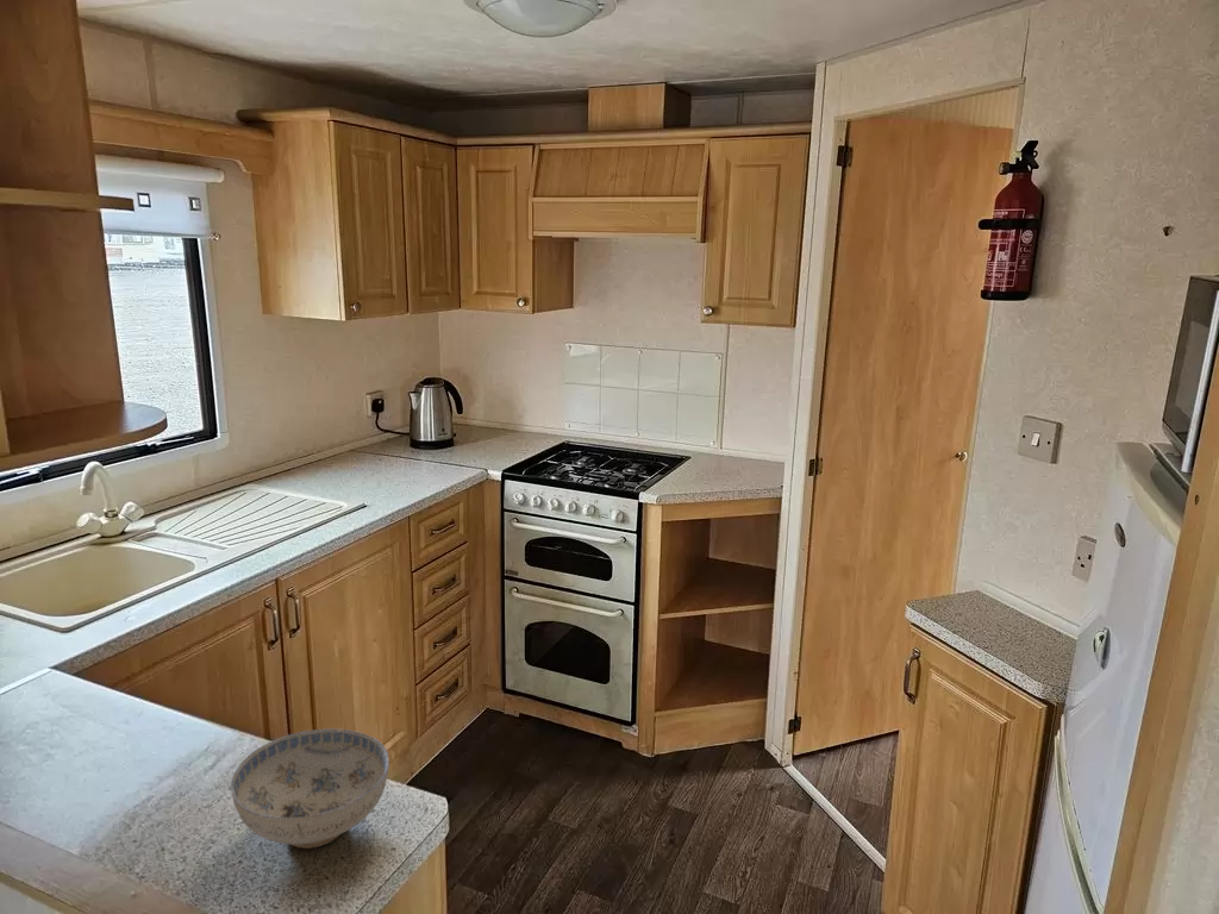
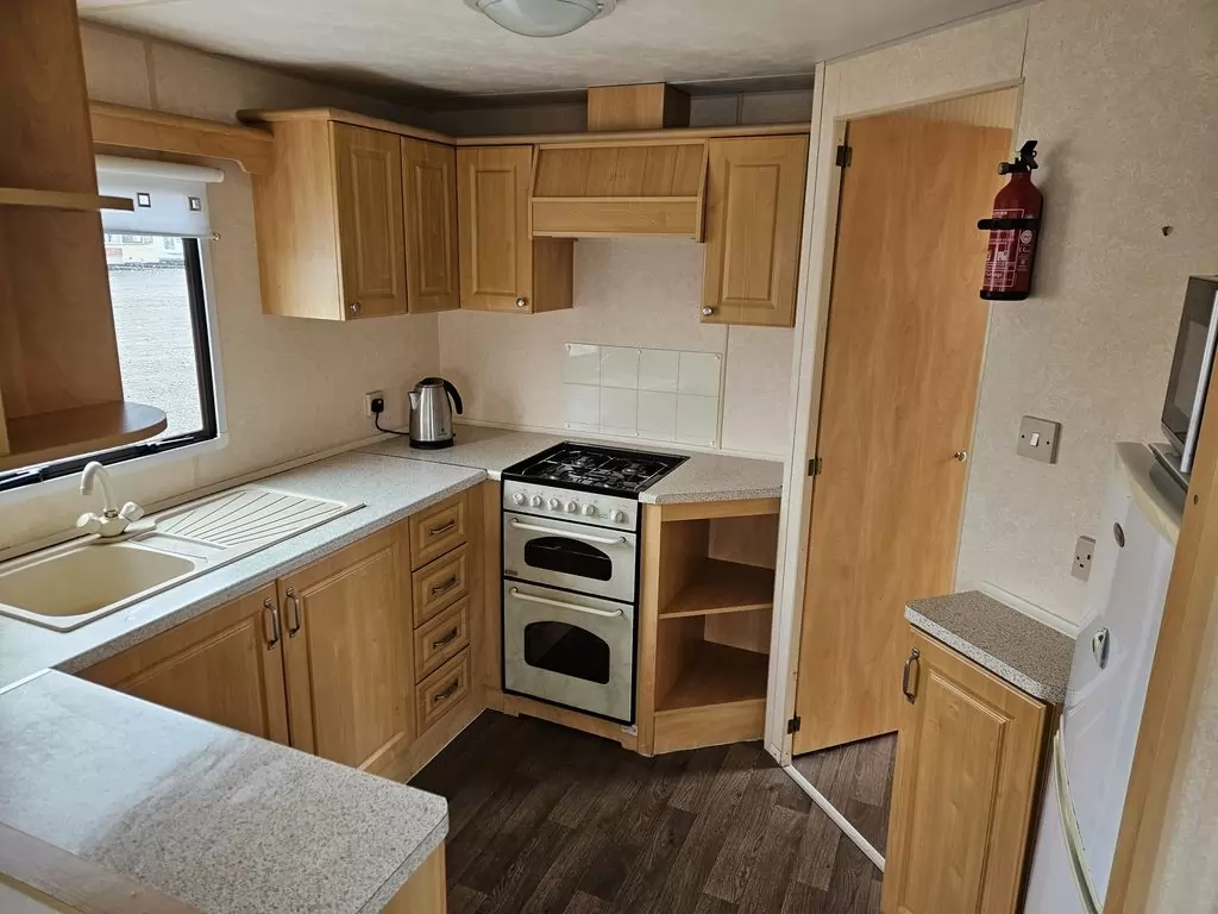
- ceramic bowl [230,727,390,850]
